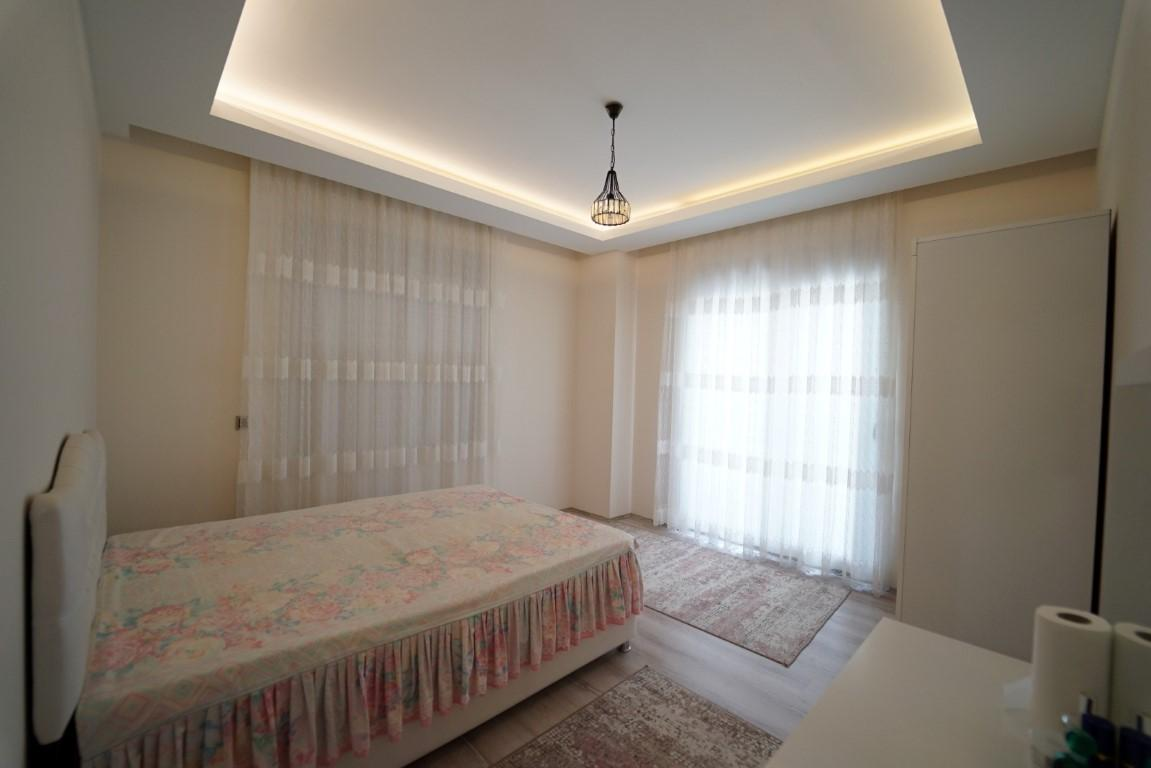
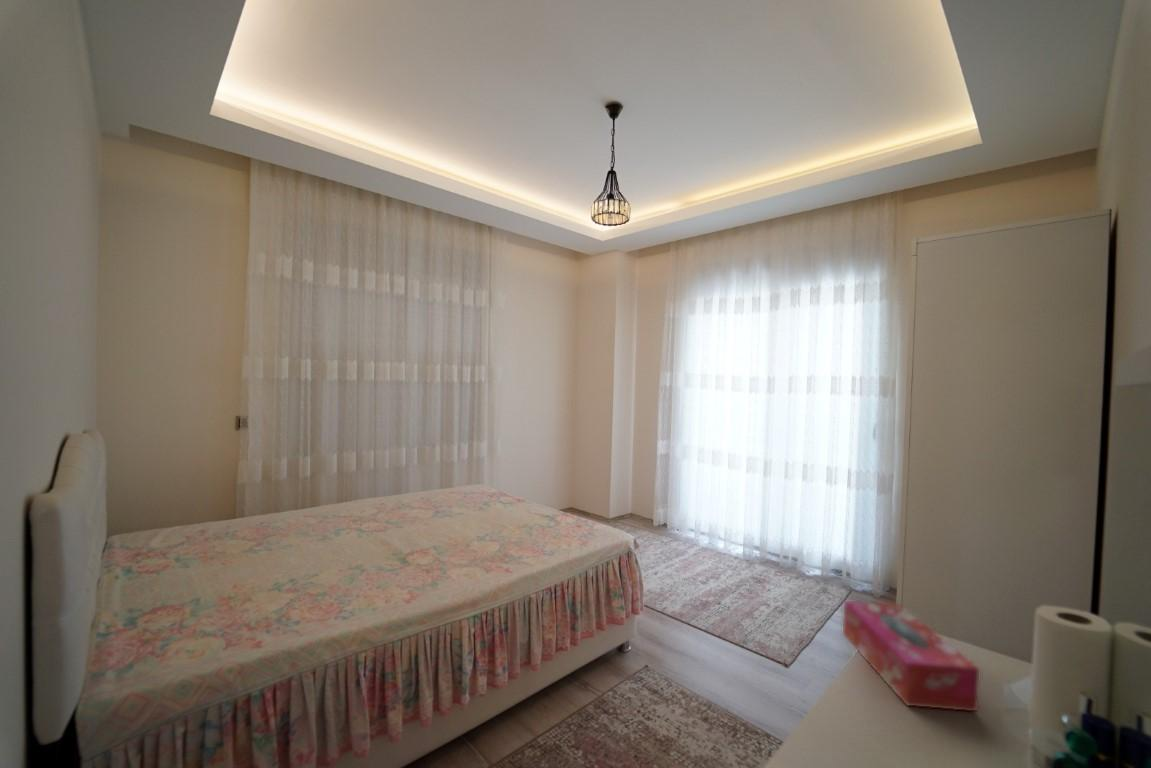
+ tissue box [842,600,980,712]
